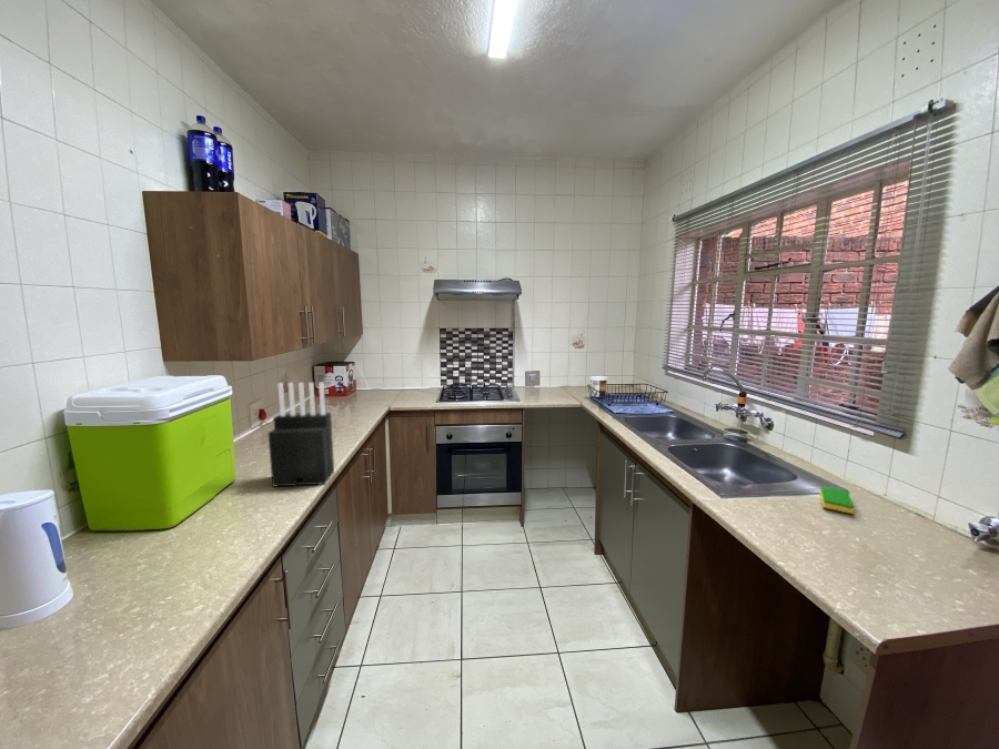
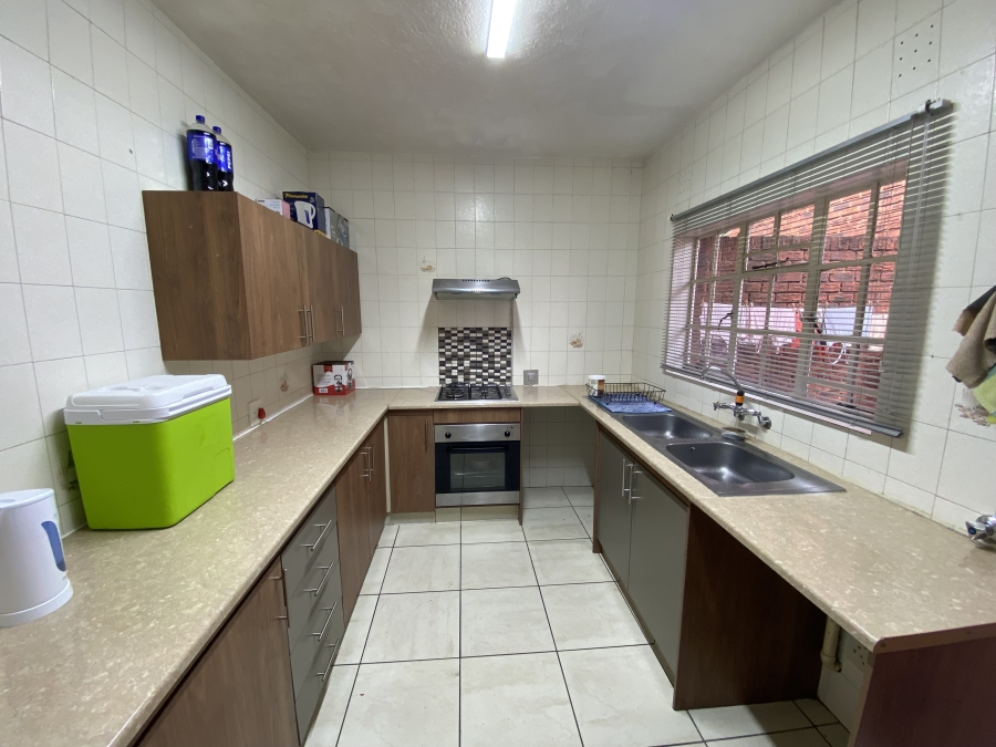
- dish sponge [818,485,855,515]
- knife block [266,382,335,489]
